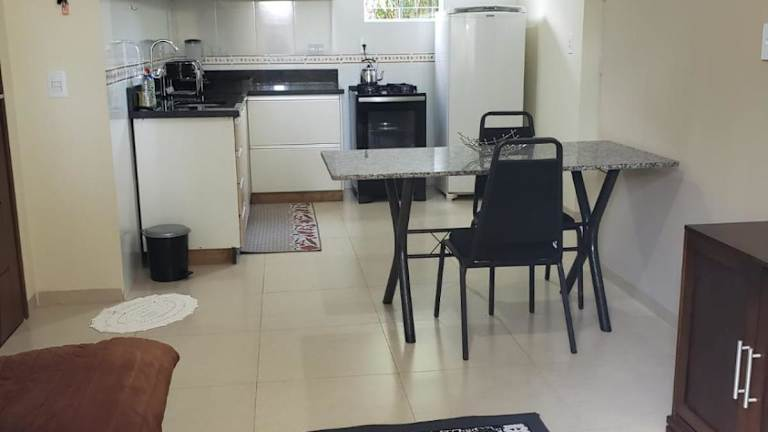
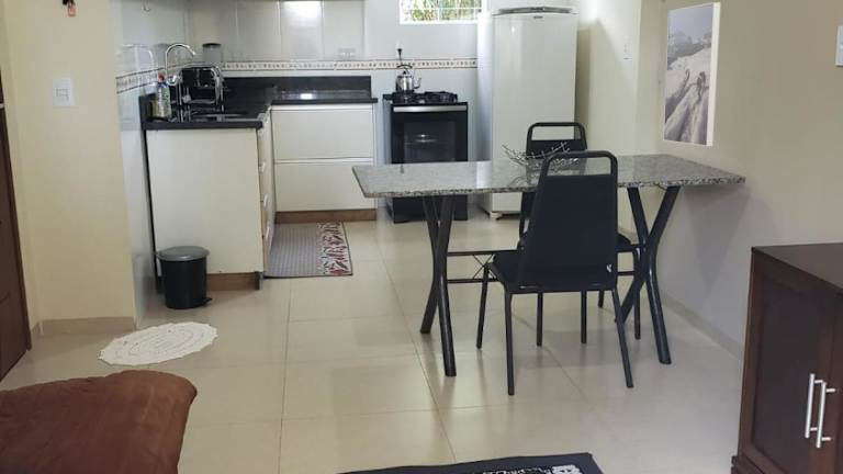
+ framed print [662,1,722,147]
